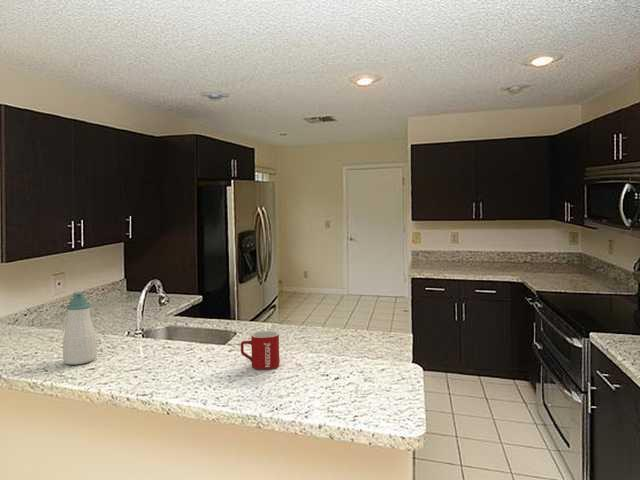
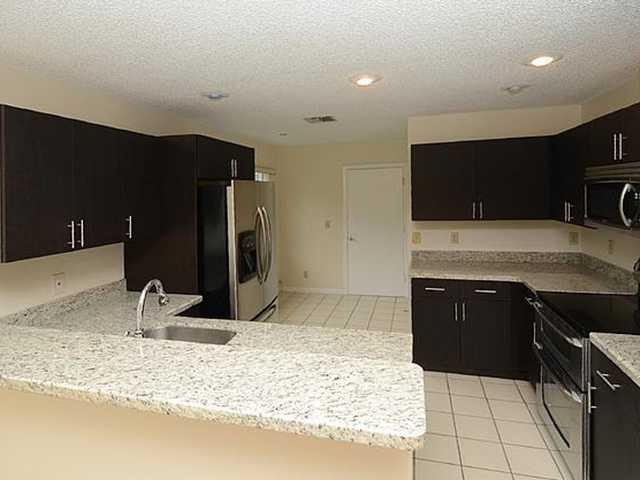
- soap bottle [62,291,98,365]
- mug [240,330,280,370]
